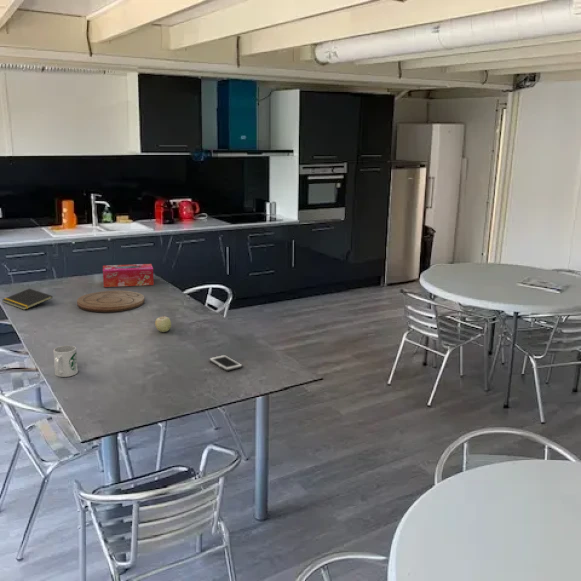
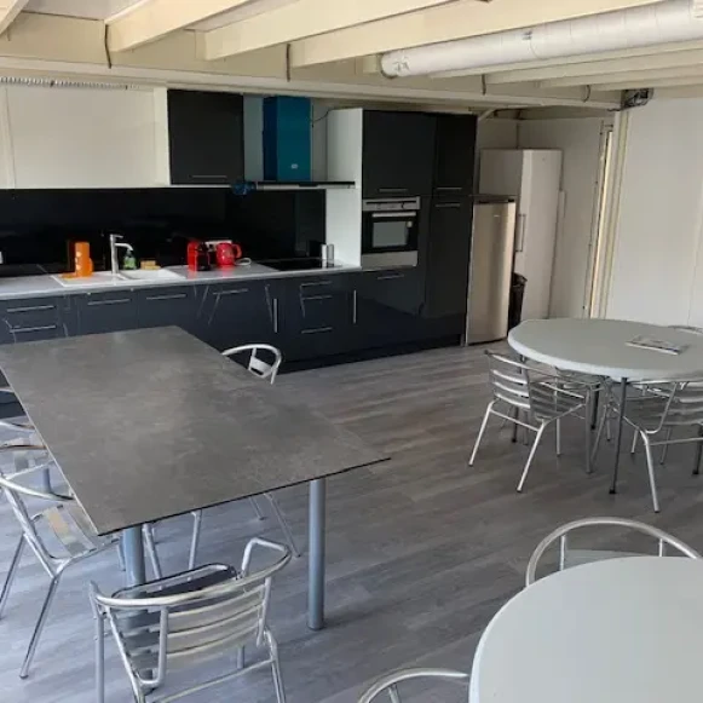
- fruit [154,315,172,333]
- notepad [1,288,54,311]
- mug [52,345,79,378]
- tissue box [102,263,155,288]
- cutting board [76,290,145,313]
- cell phone [208,354,243,372]
